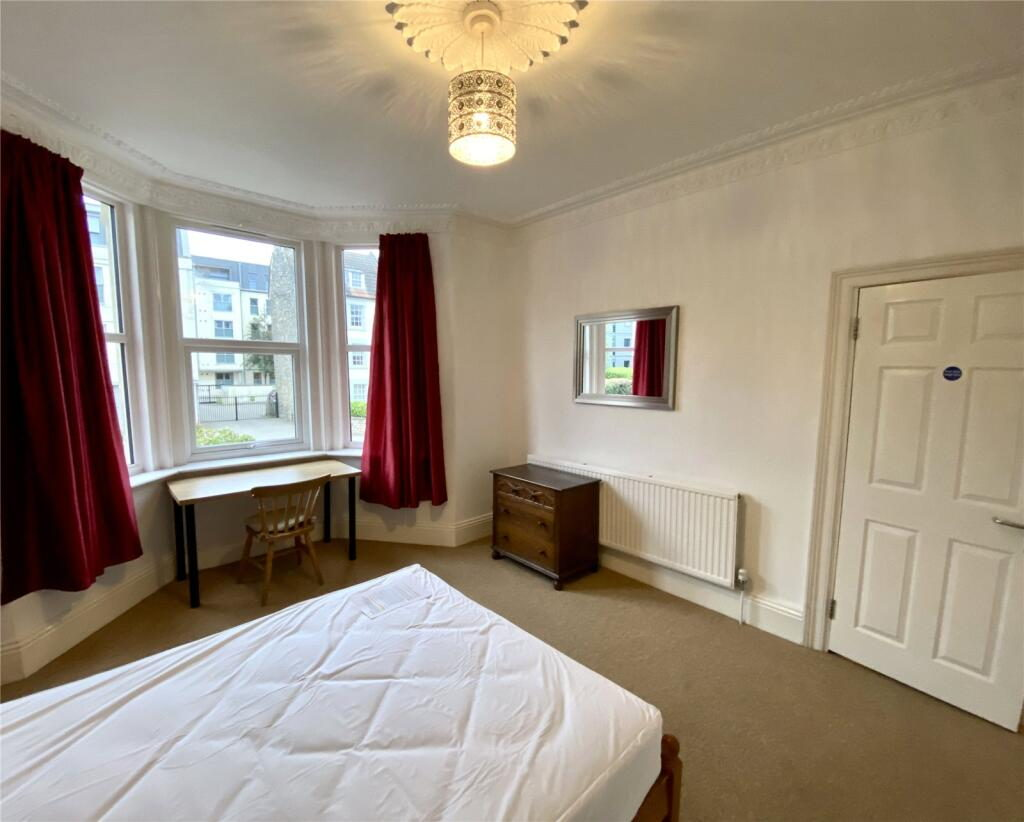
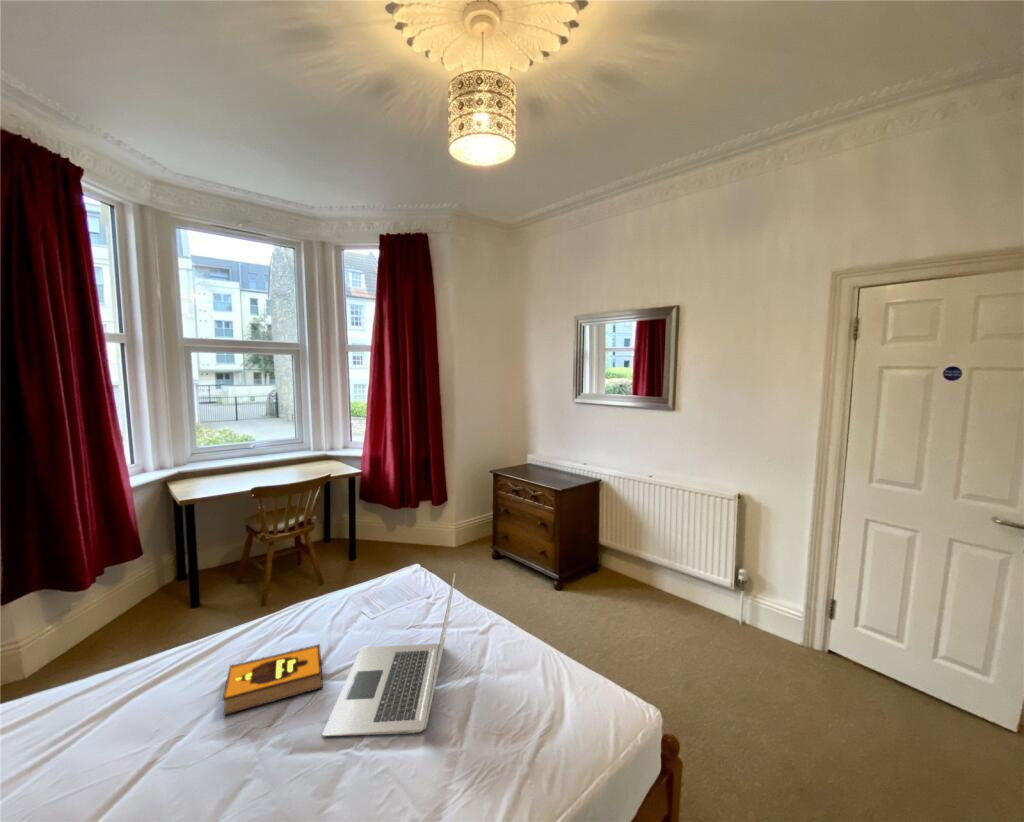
+ hardback book [221,643,324,716]
+ laptop [322,572,457,737]
